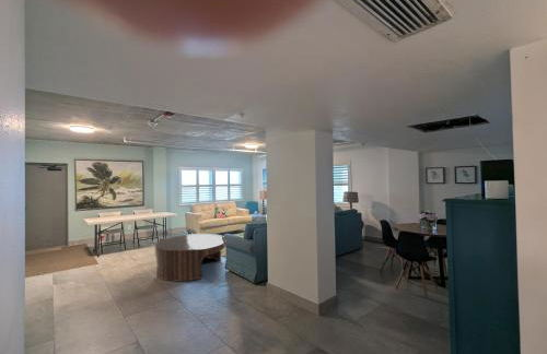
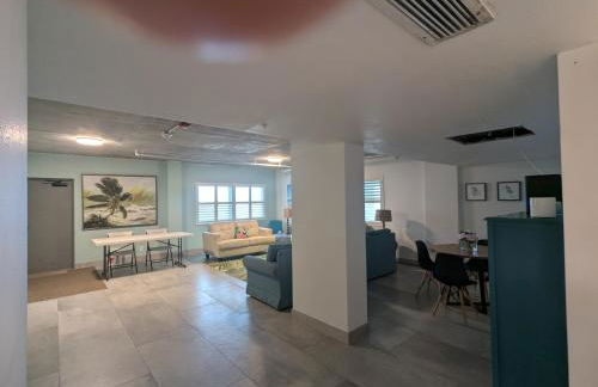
- coffee table [153,233,226,283]
